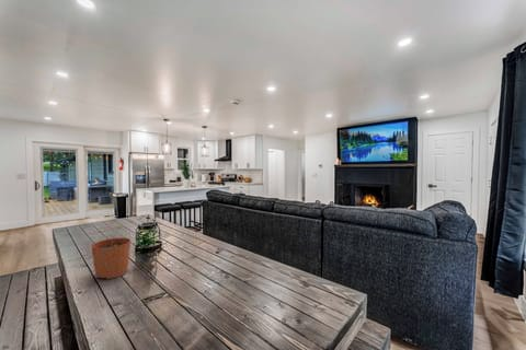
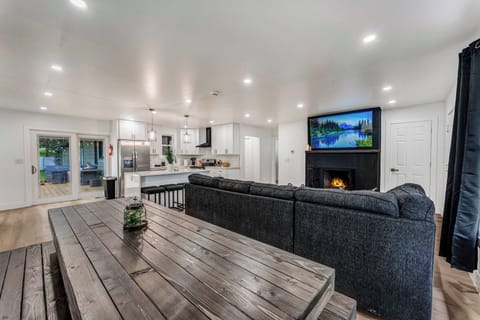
- plant pot [90,225,132,280]
